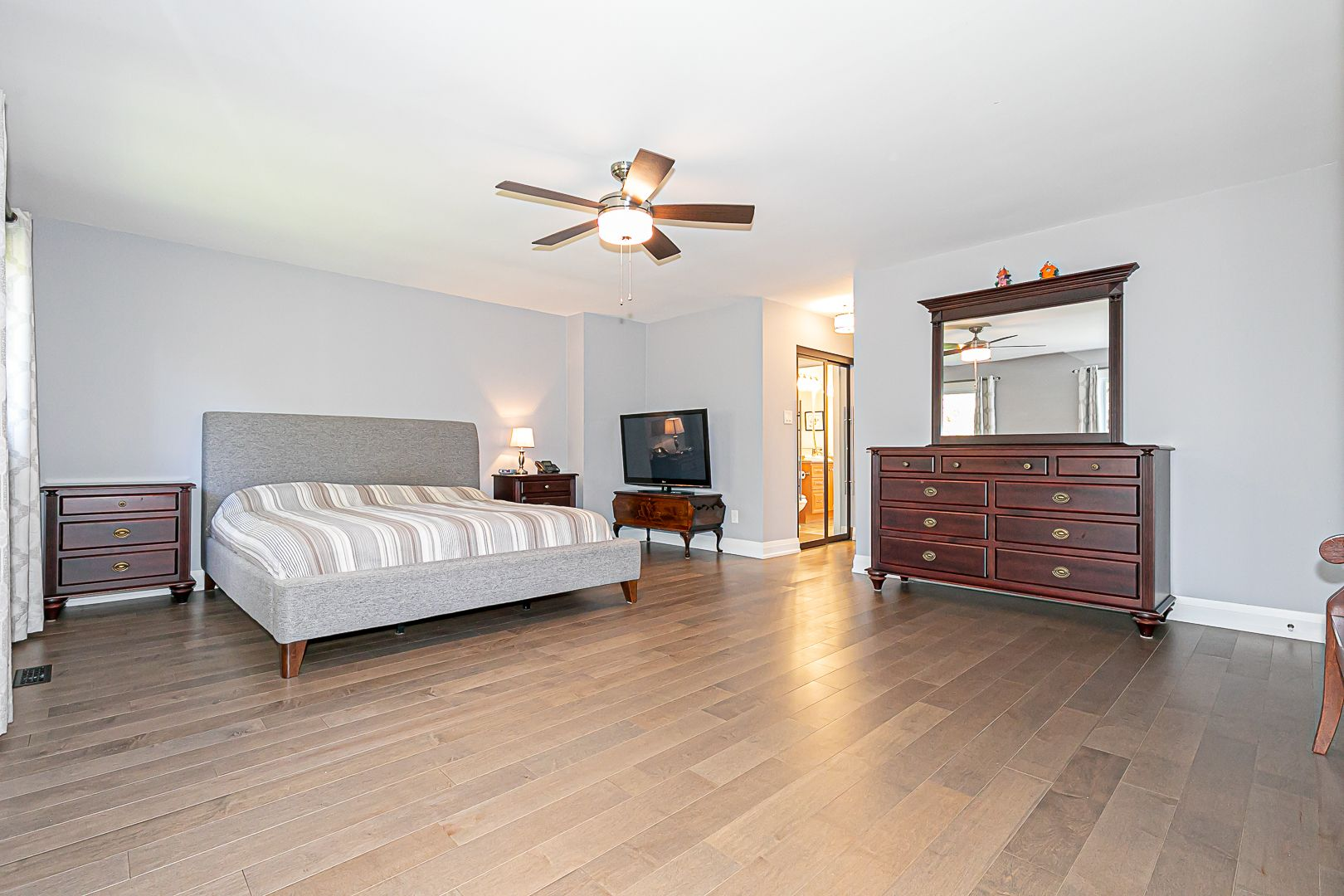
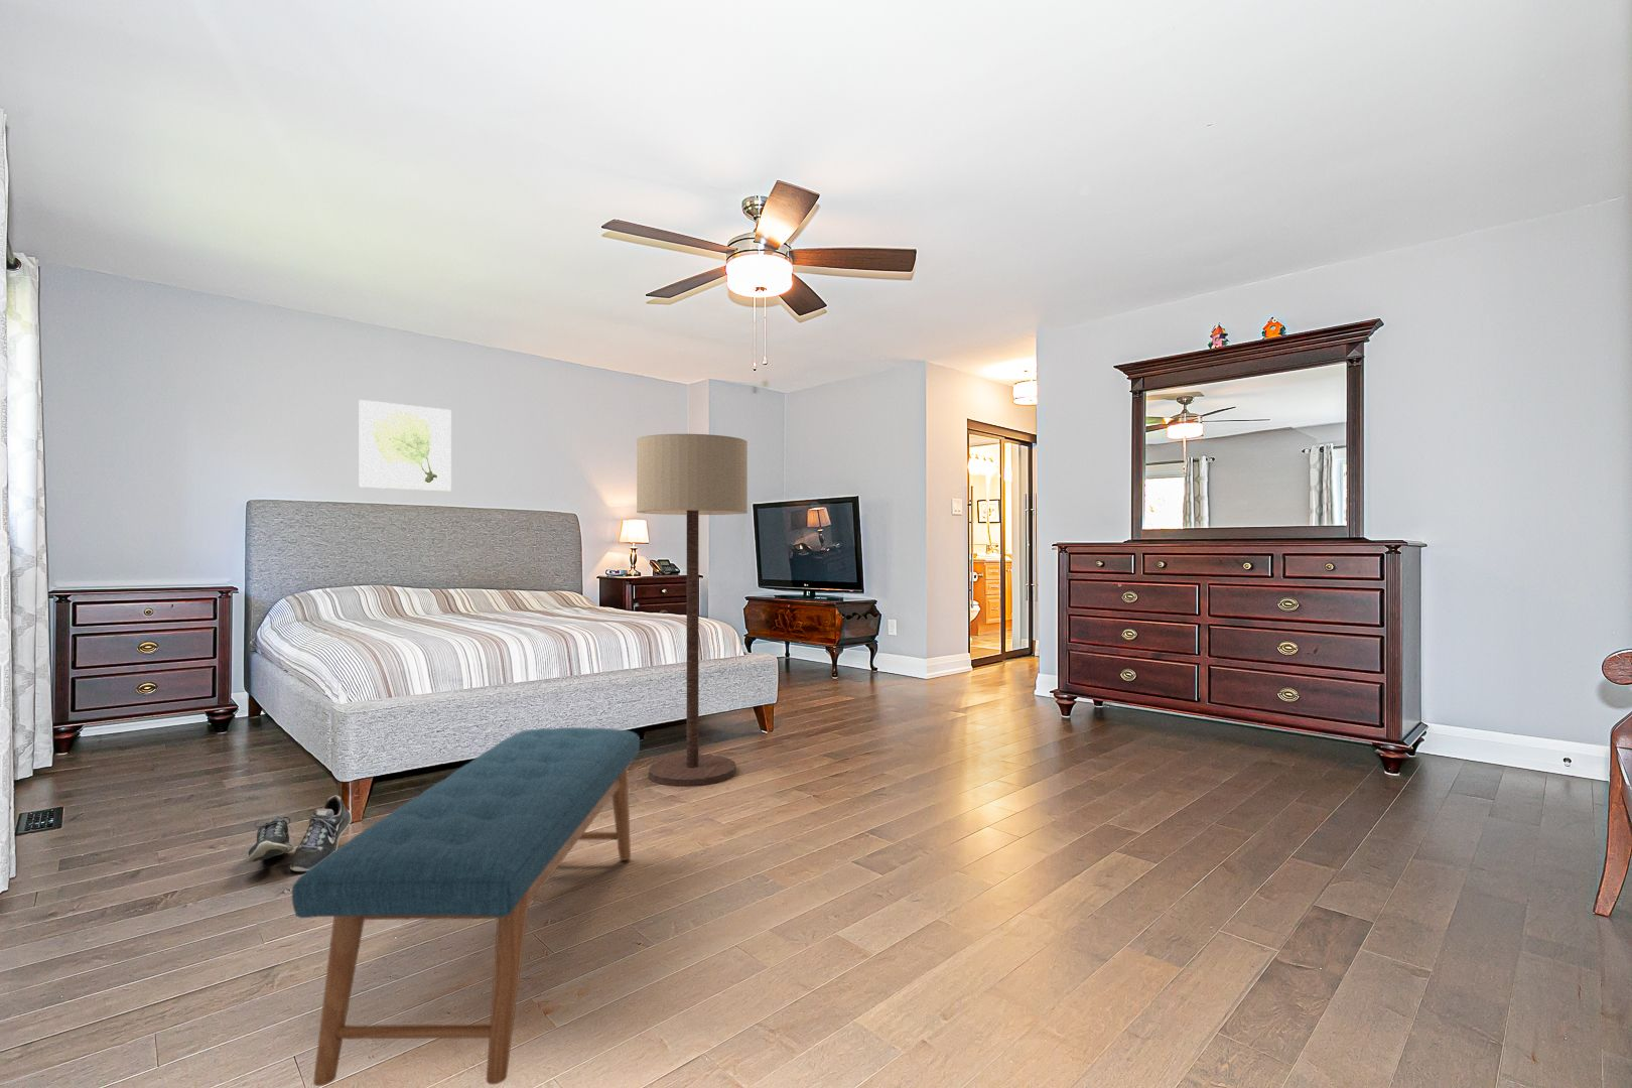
+ shoe [245,794,352,872]
+ floor lamp [635,433,748,788]
+ bench [291,726,641,1087]
+ wall art [358,399,453,492]
